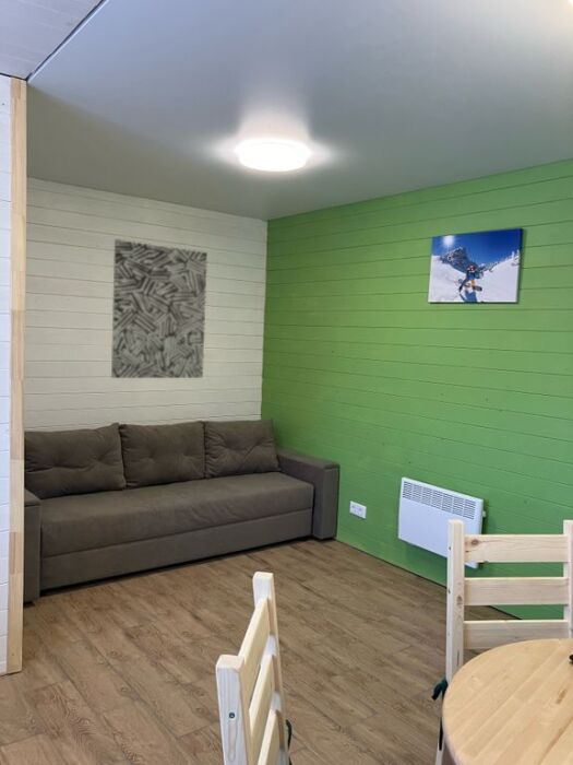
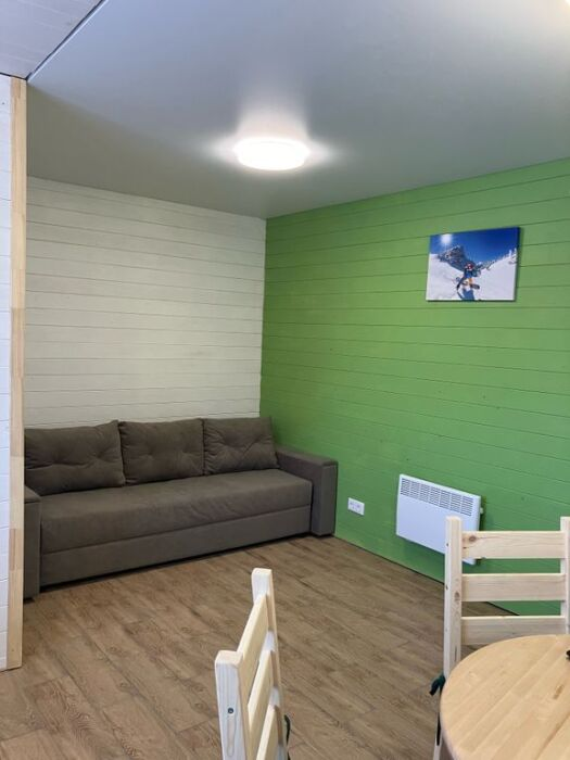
- wall art [110,238,208,379]
